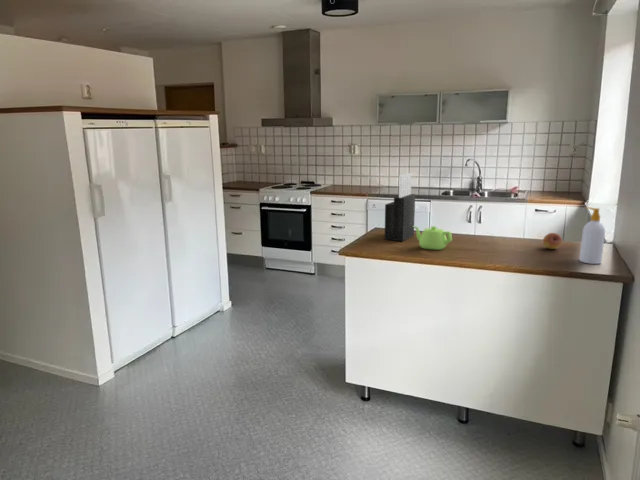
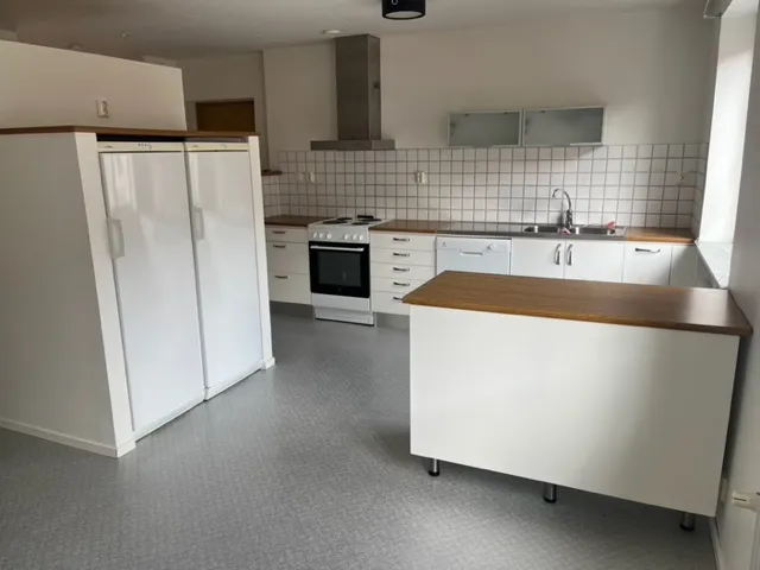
- teapot [413,225,453,251]
- knife block [384,172,416,242]
- soap bottle [579,206,606,265]
- fruit [542,232,563,250]
